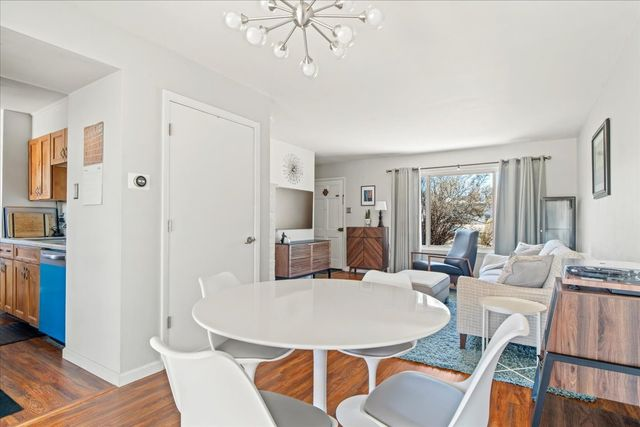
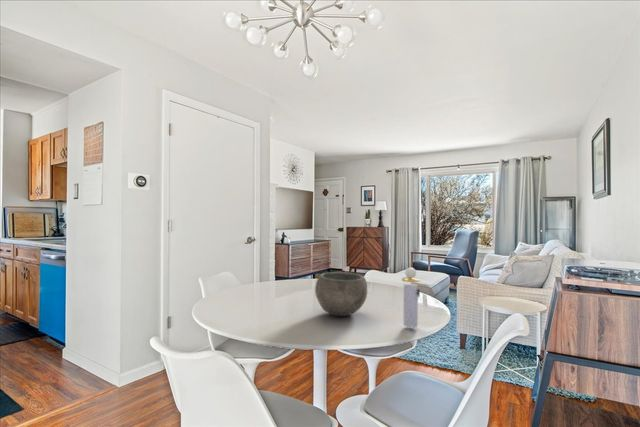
+ bowl [314,271,368,317]
+ perfume bottle [401,266,421,328]
